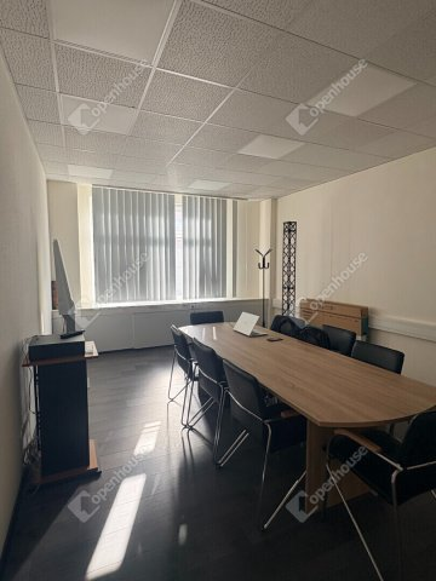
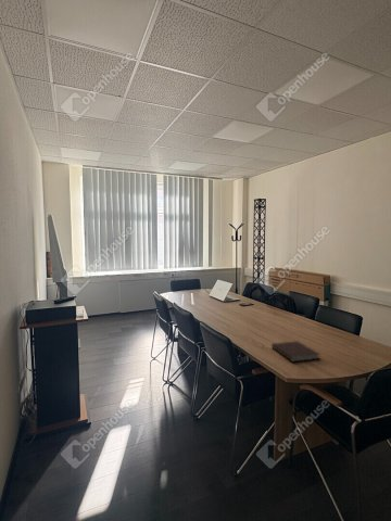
+ notebook [270,340,321,364]
